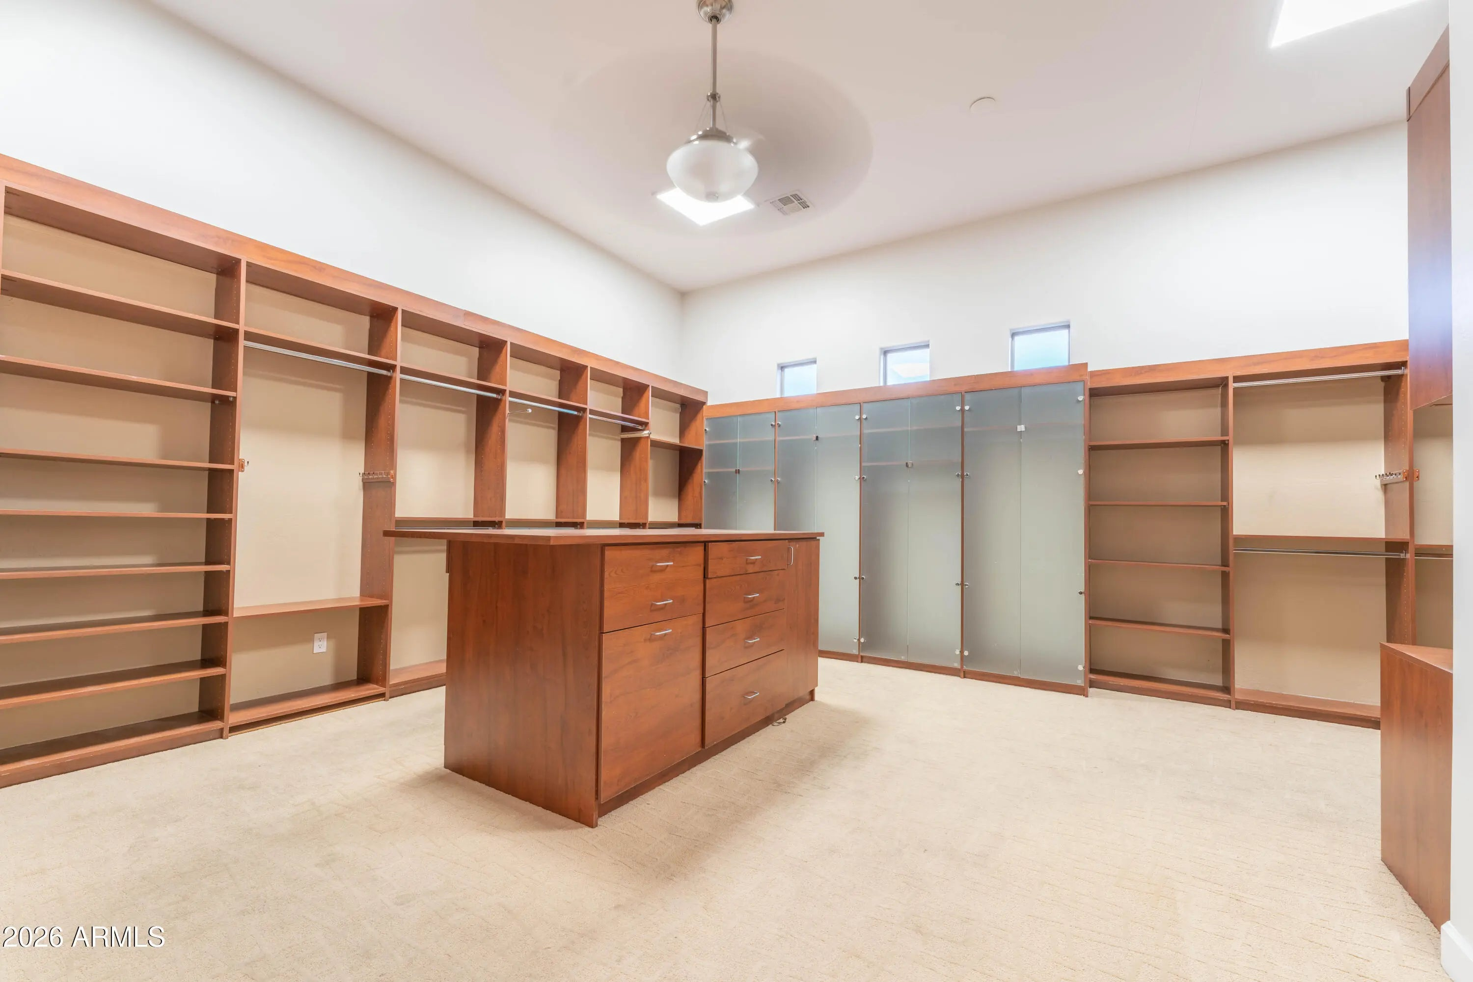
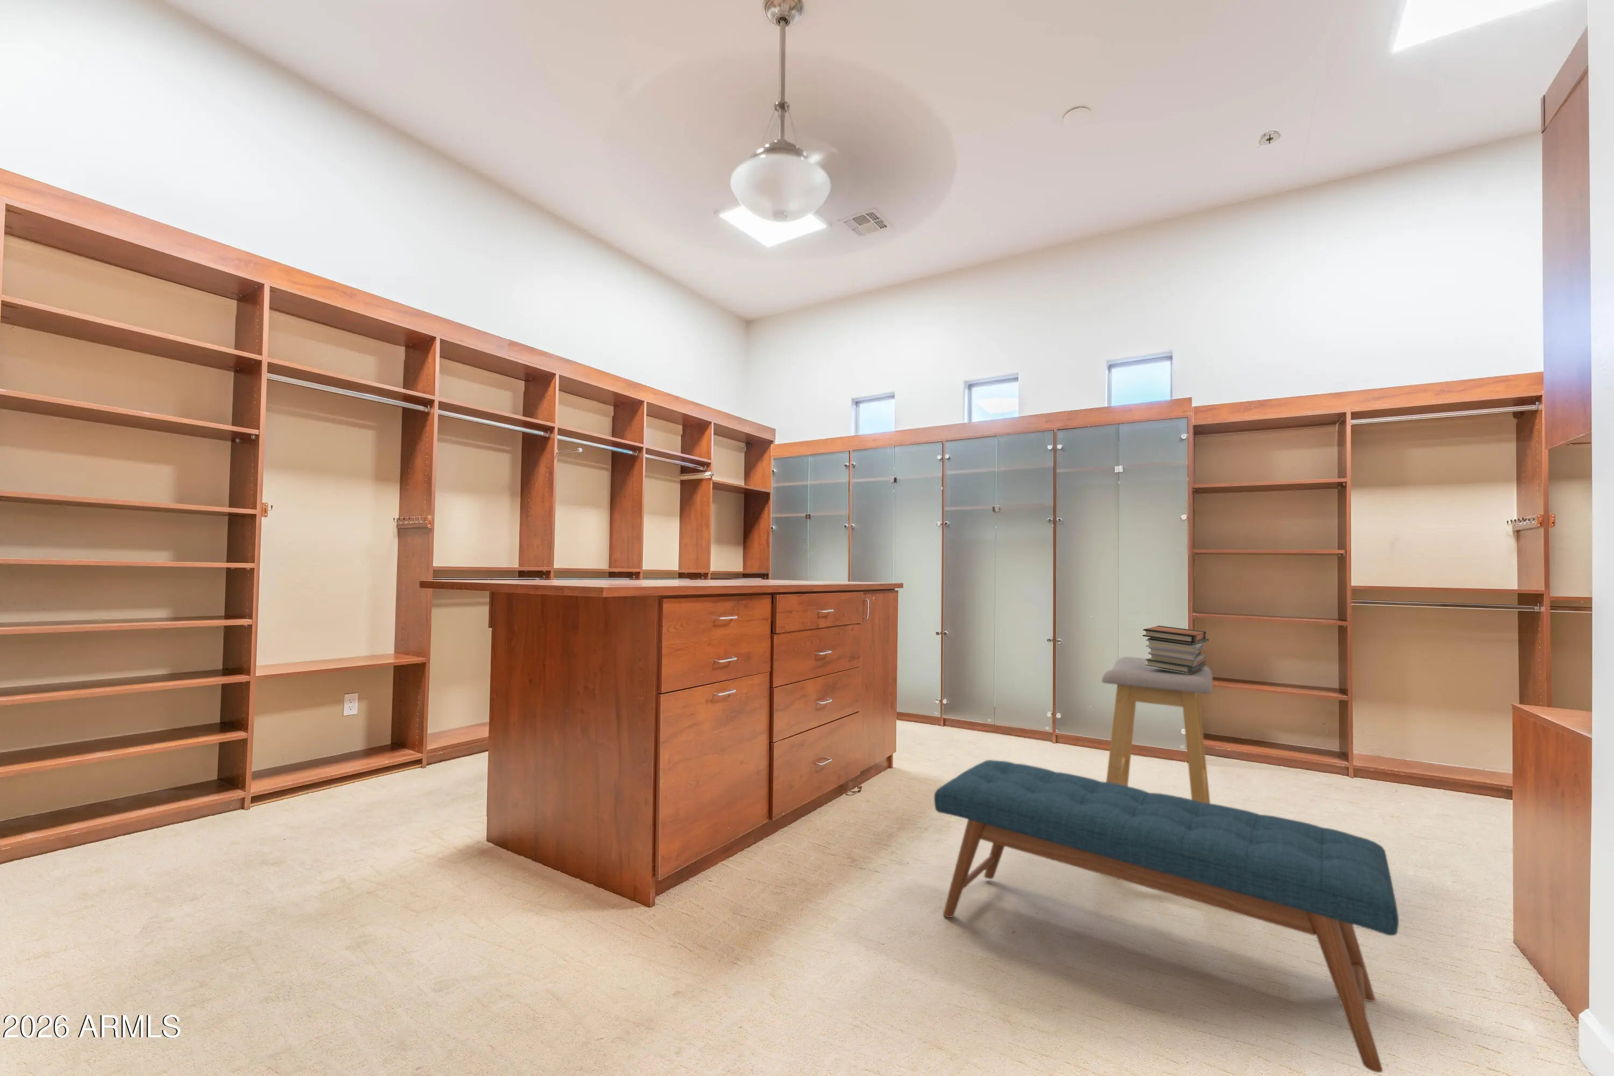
+ book stack [1142,626,1209,674]
+ bench [933,759,1399,1074]
+ smoke detector [1257,128,1281,148]
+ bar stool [1101,656,1213,803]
